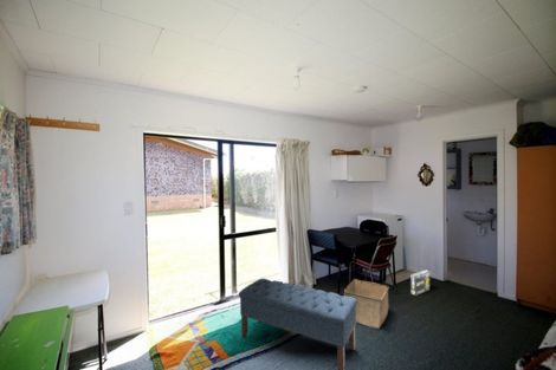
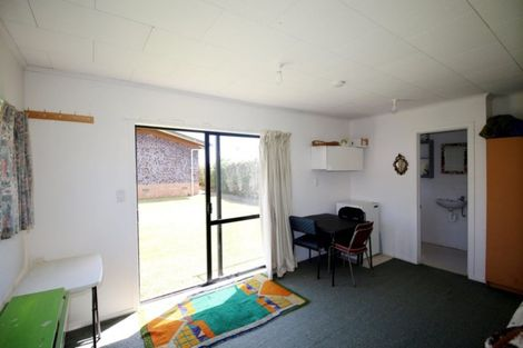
- box [409,268,432,297]
- storage bin [343,278,389,330]
- bench [238,278,357,370]
